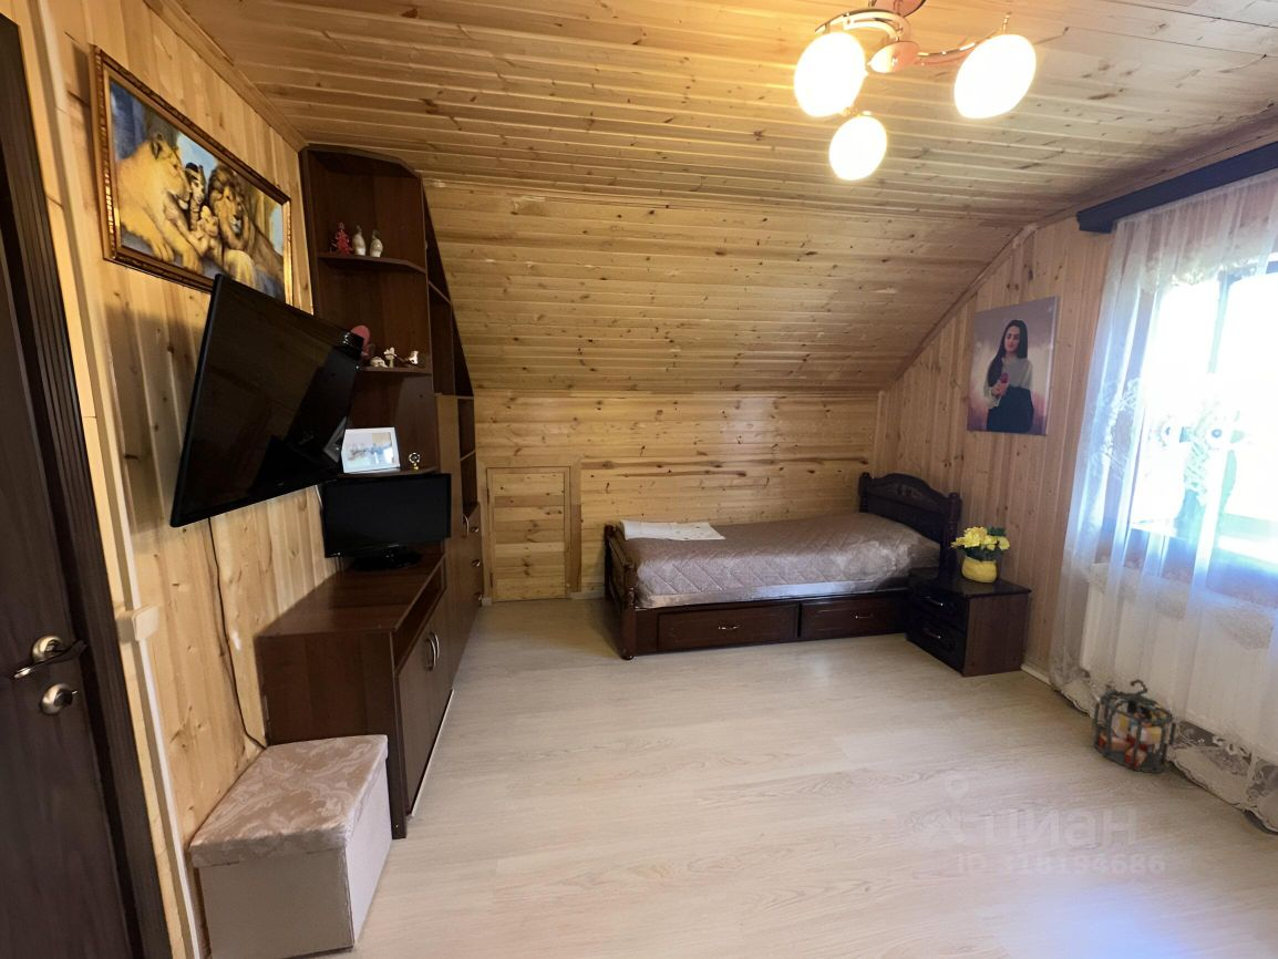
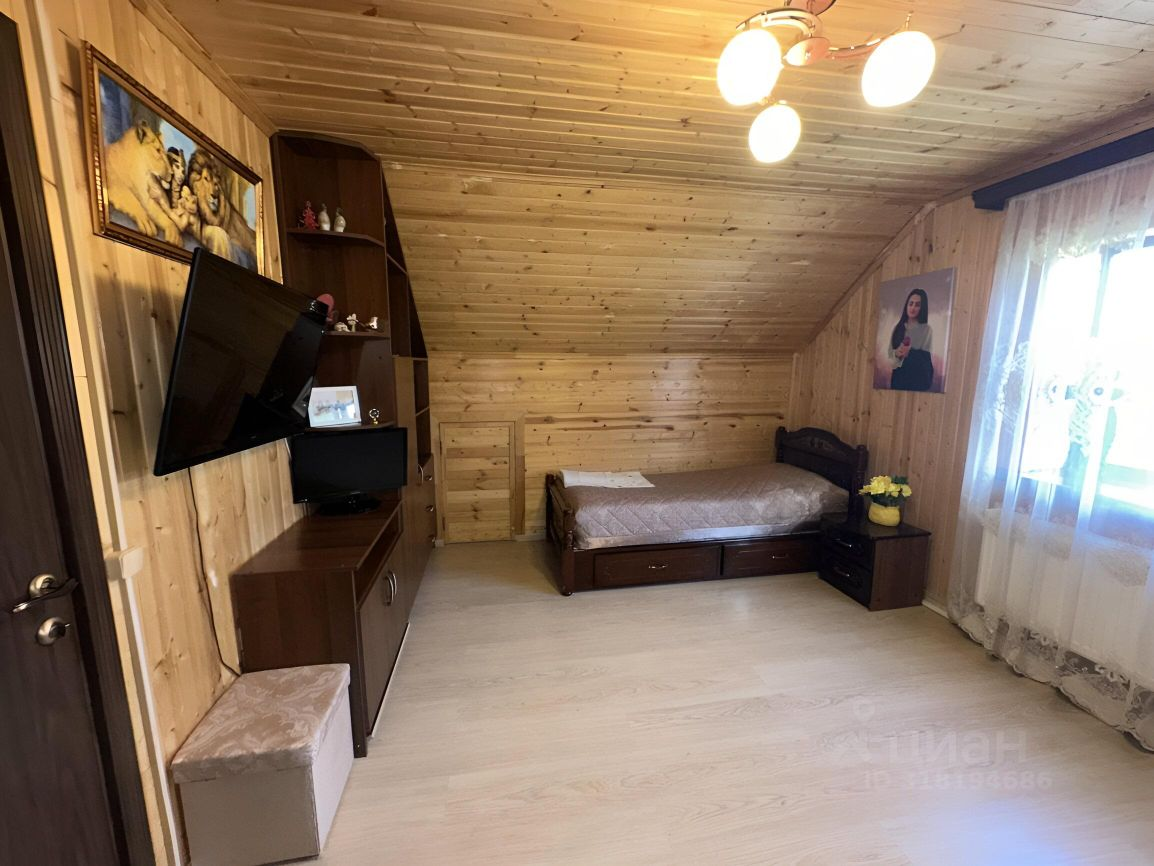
- lantern [1092,678,1178,774]
